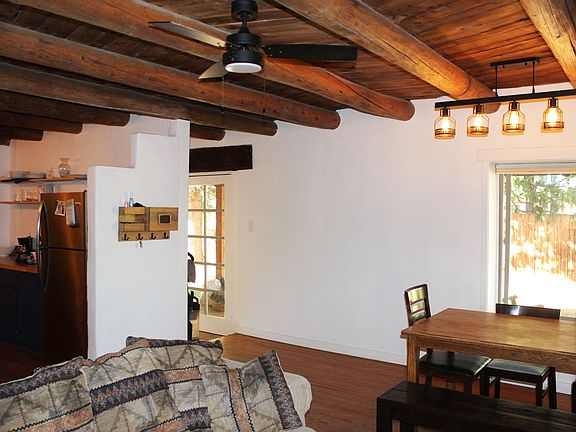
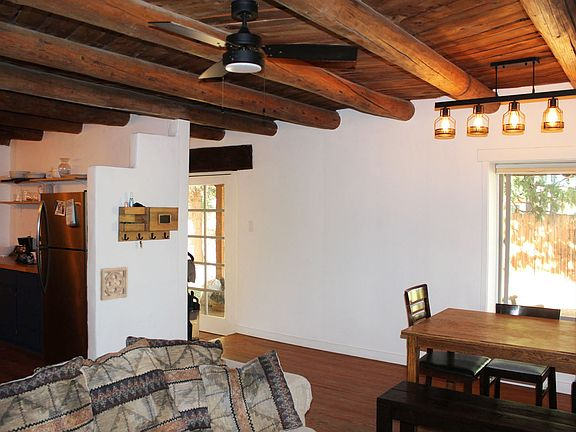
+ wall ornament [99,266,129,302]
